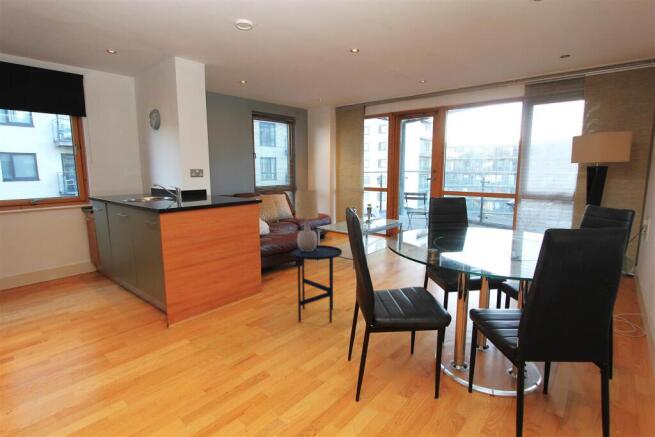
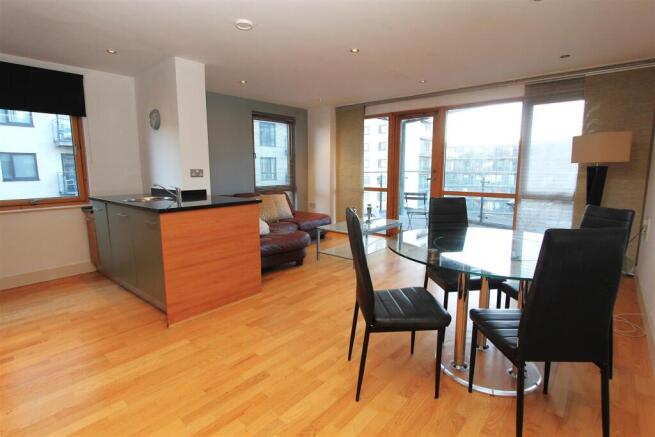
- side table [289,244,343,323]
- table lamp [295,189,319,251]
